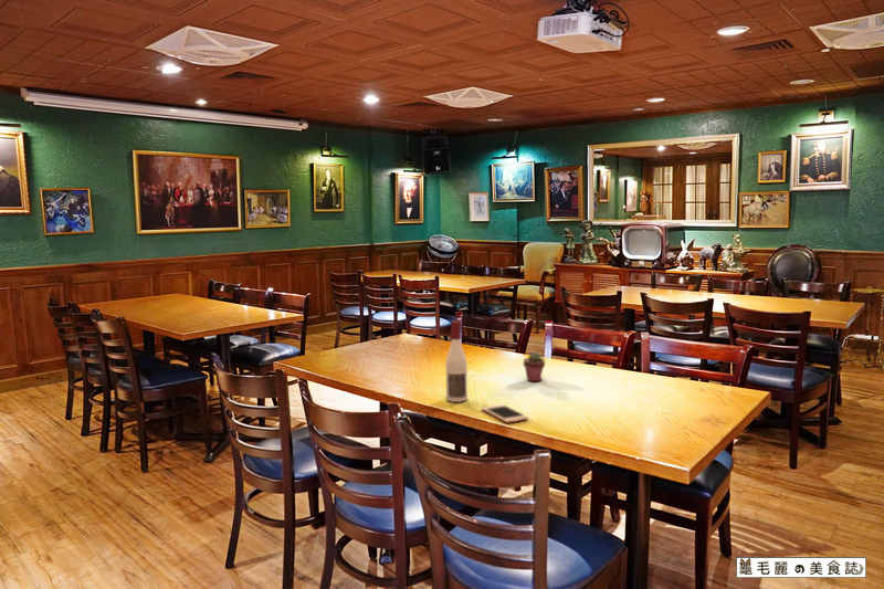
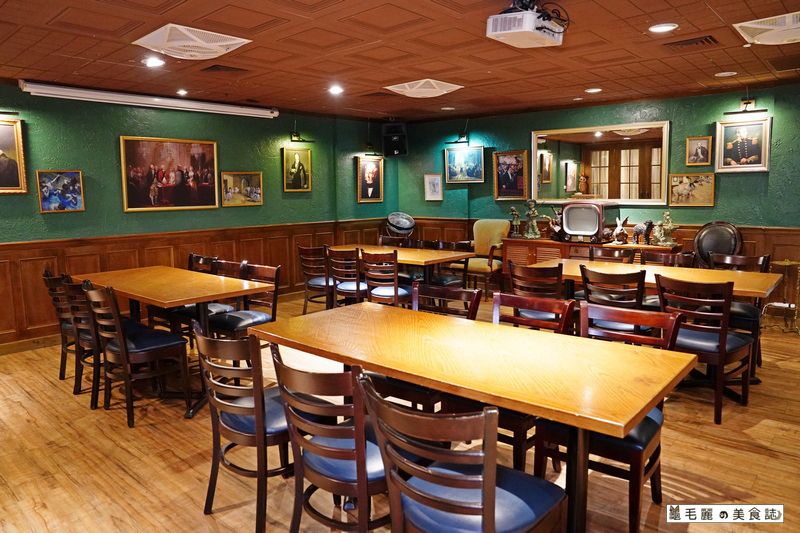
- cell phone [481,403,529,424]
- potted succulent [523,351,546,382]
- alcohol [444,319,469,403]
